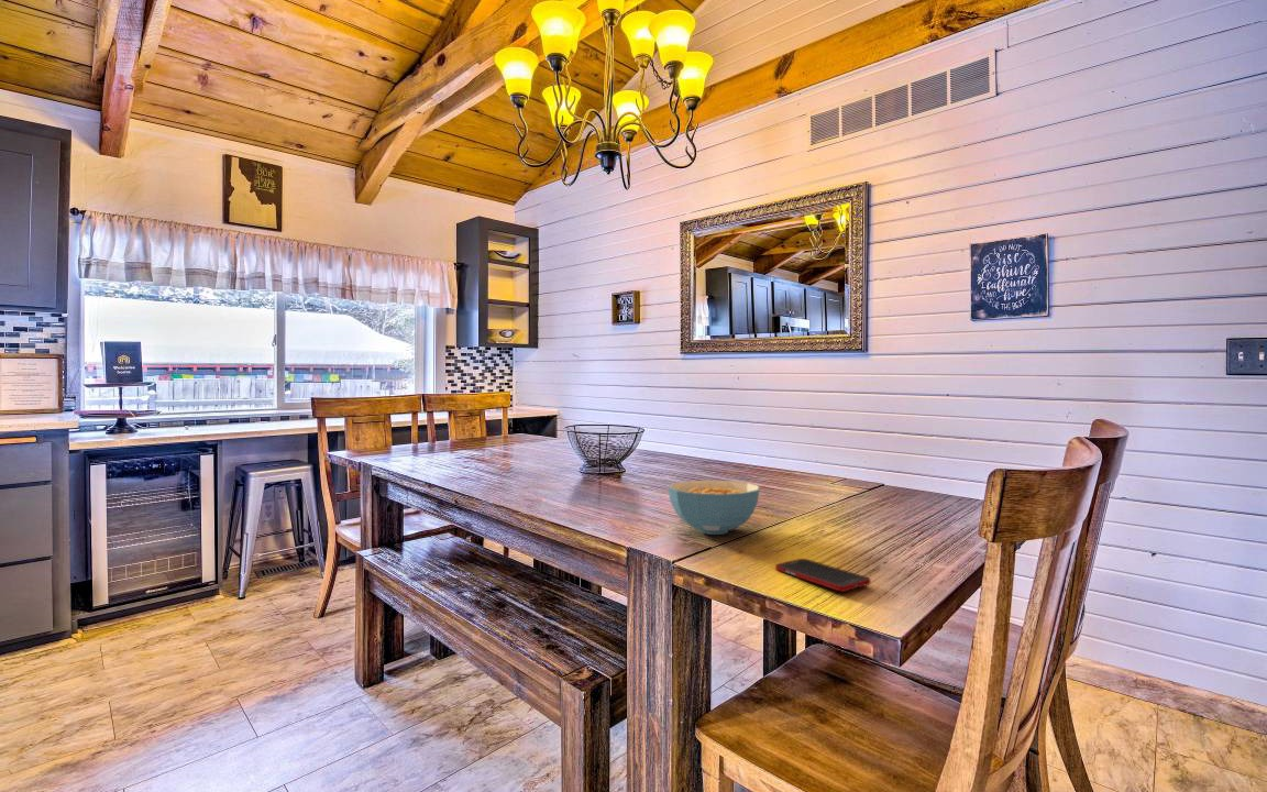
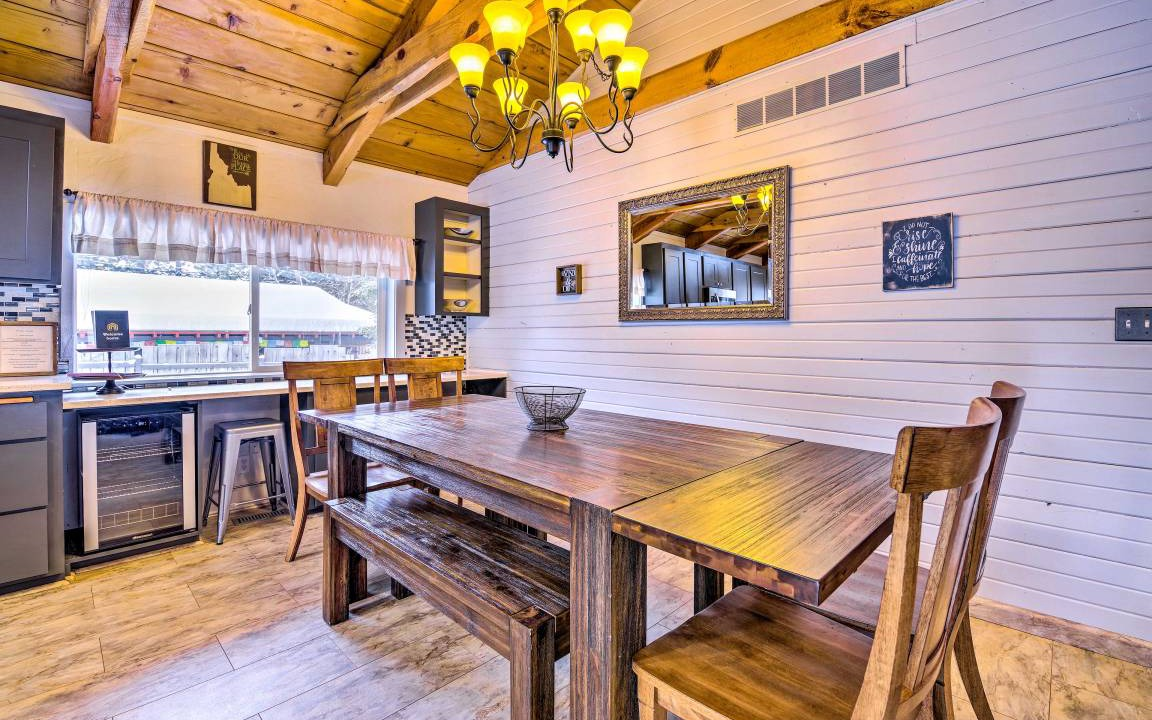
- cell phone [774,558,871,593]
- cereal bowl [668,480,761,536]
